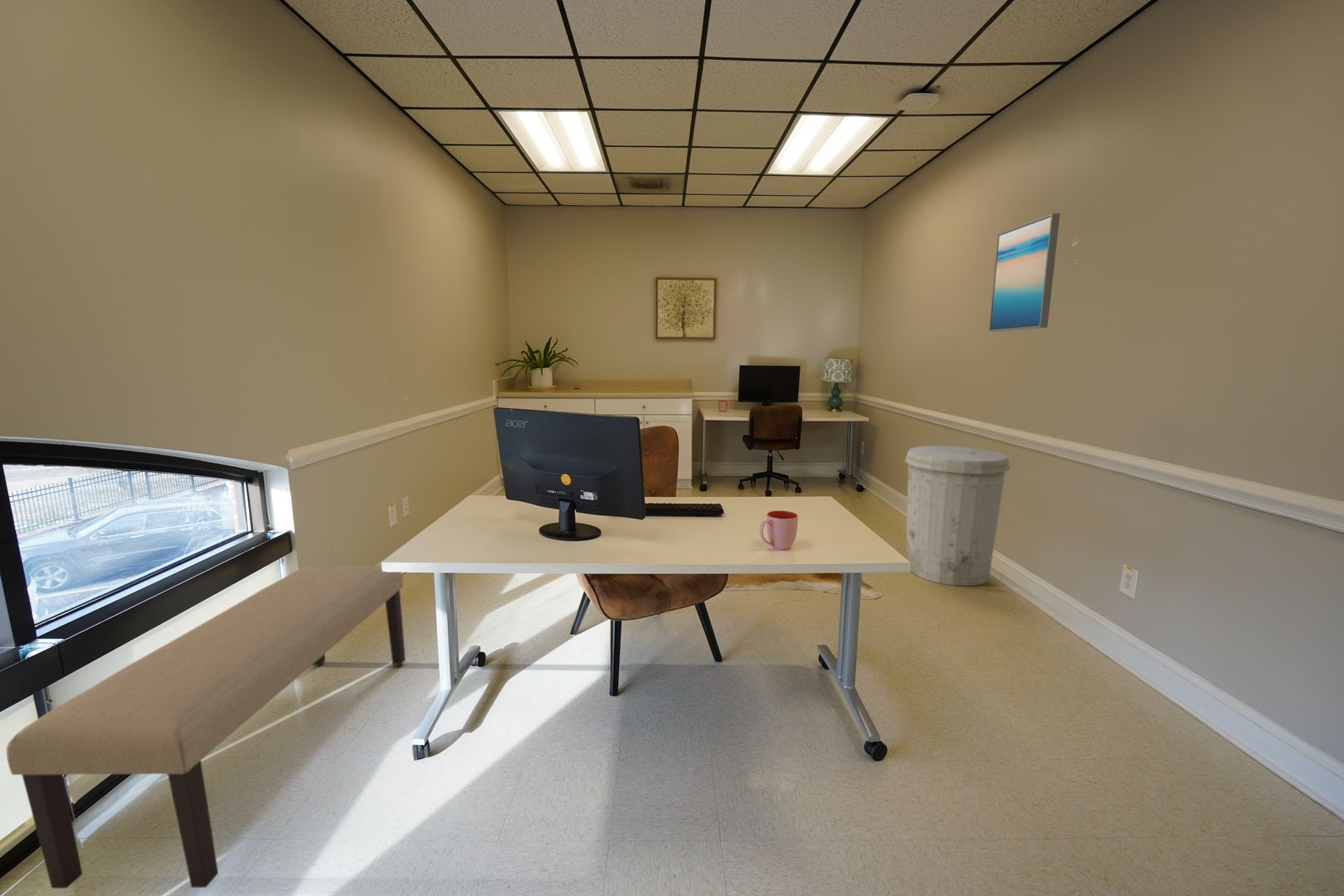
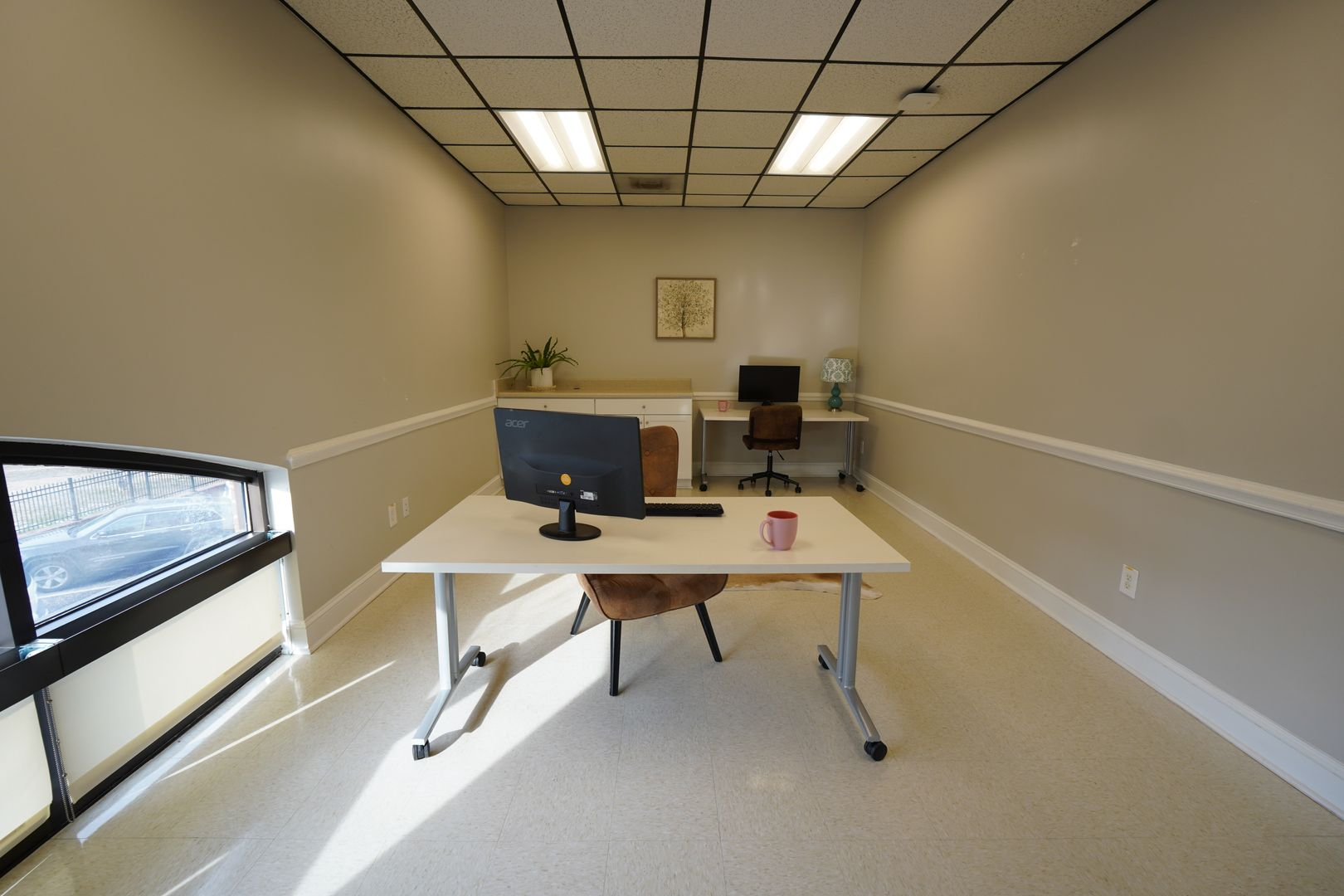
- wall art [988,212,1061,333]
- trash can [903,445,1011,587]
- bench [6,564,407,889]
